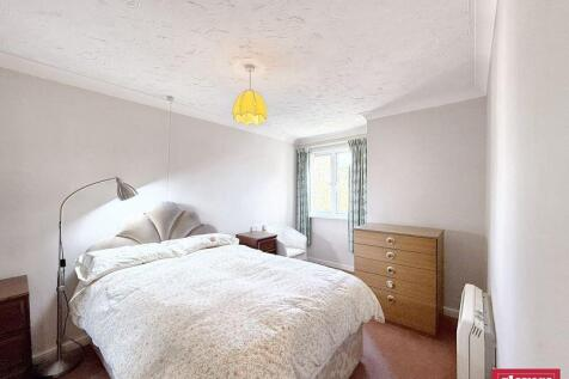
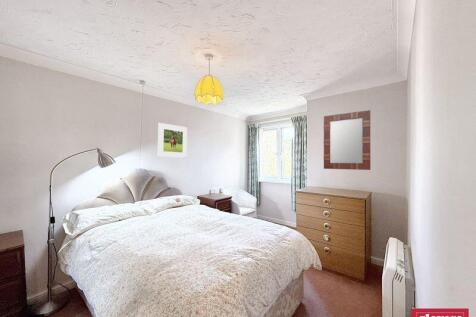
+ home mirror [323,109,371,171]
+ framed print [157,122,188,159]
